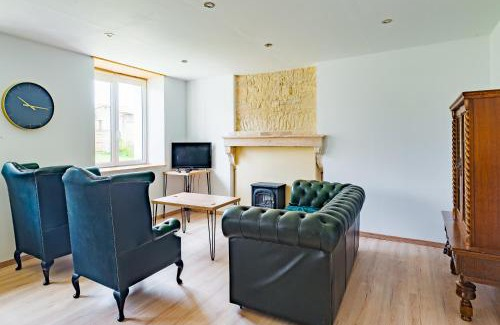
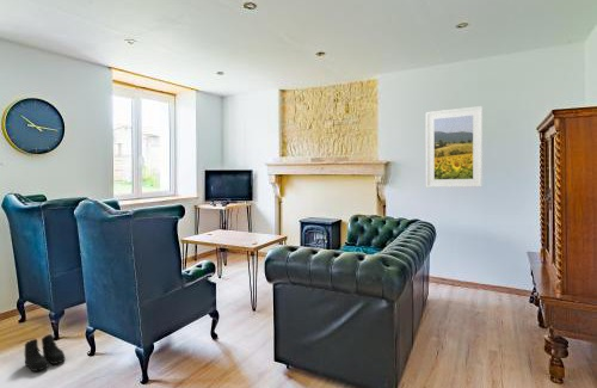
+ boots [24,333,66,372]
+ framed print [425,105,484,189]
